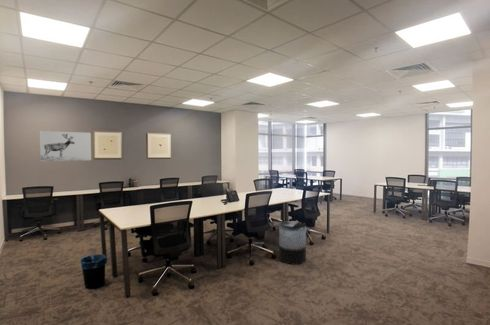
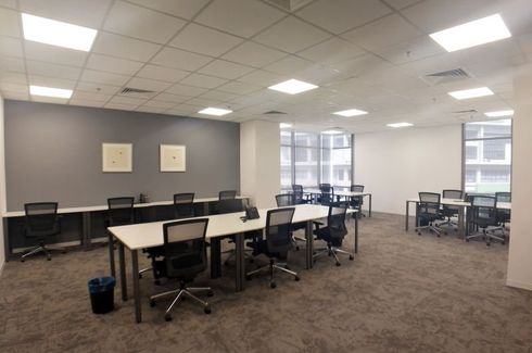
- trash can [278,220,307,266]
- wall art [39,130,92,162]
